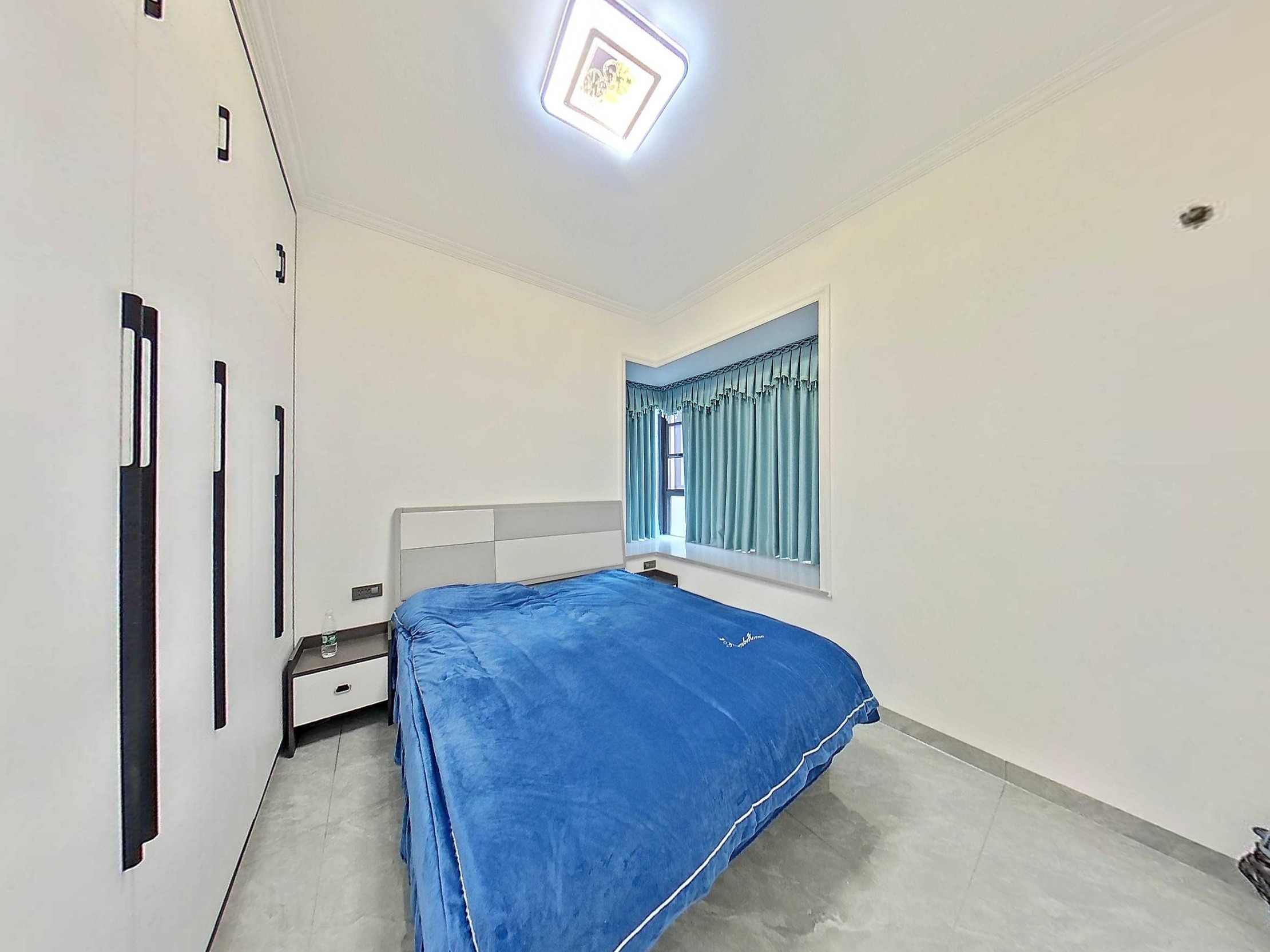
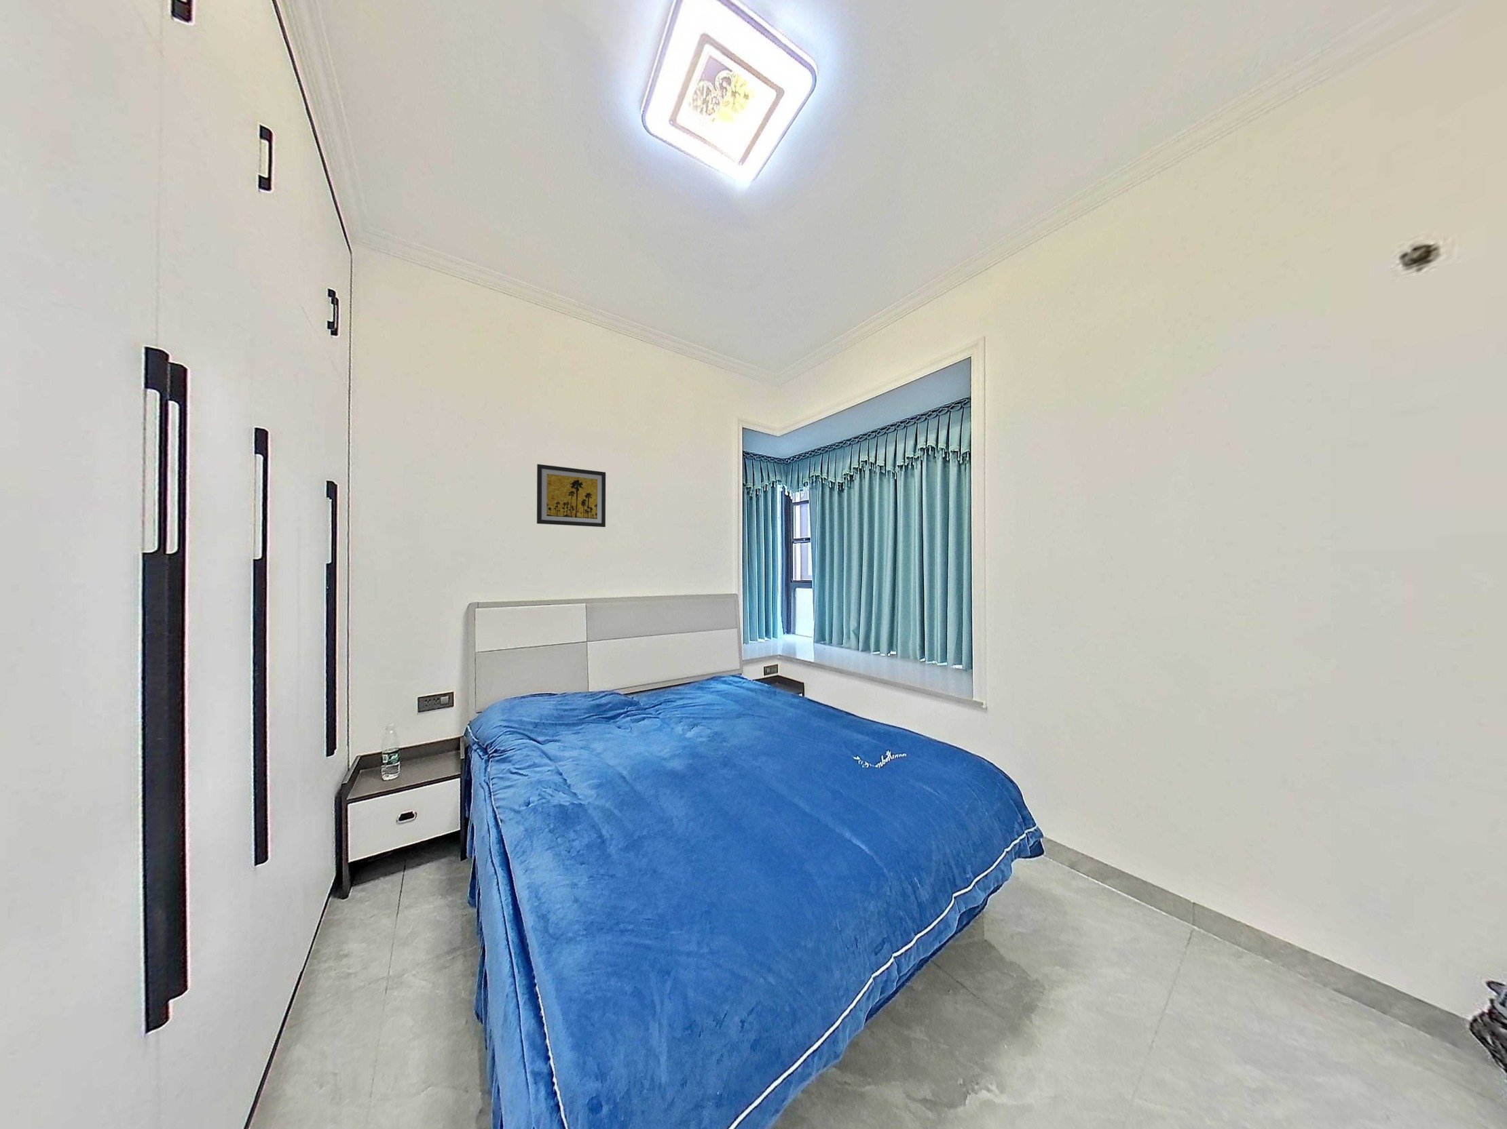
+ wall art [536,464,606,528]
